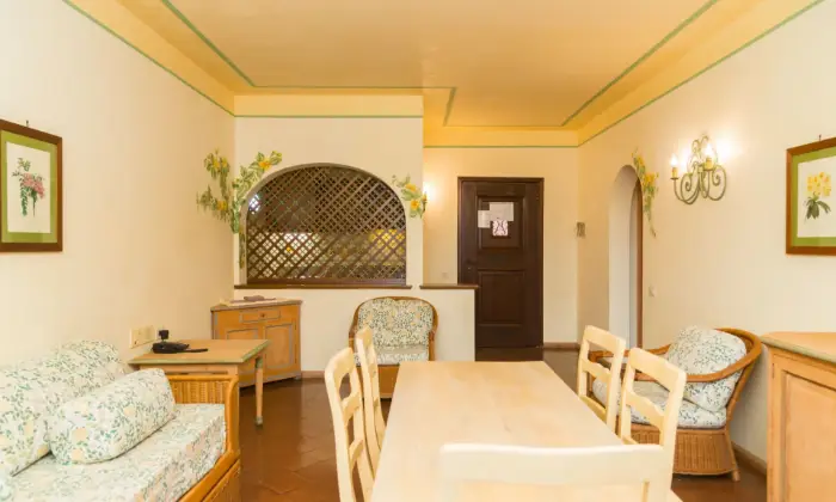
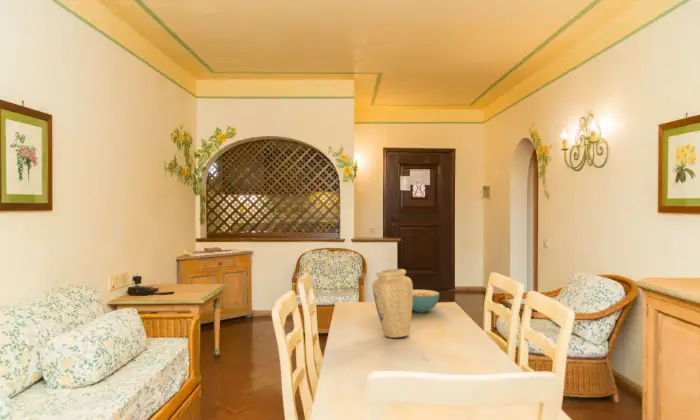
+ cereal bowl [412,289,440,314]
+ vase [371,268,414,339]
